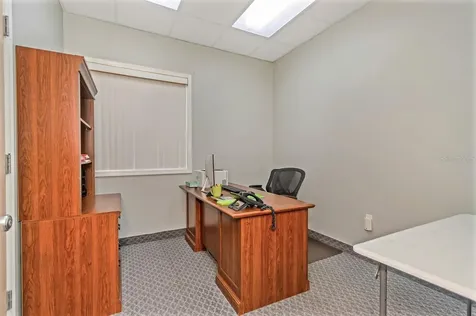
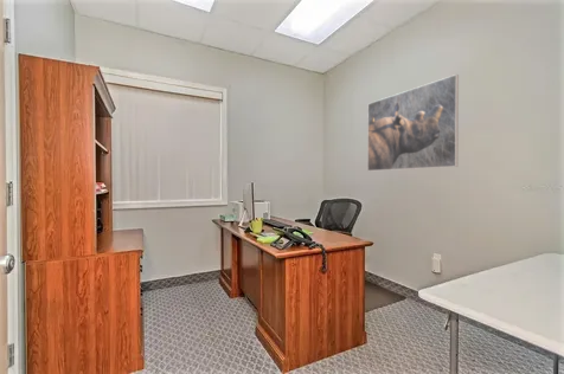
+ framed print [366,73,460,172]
